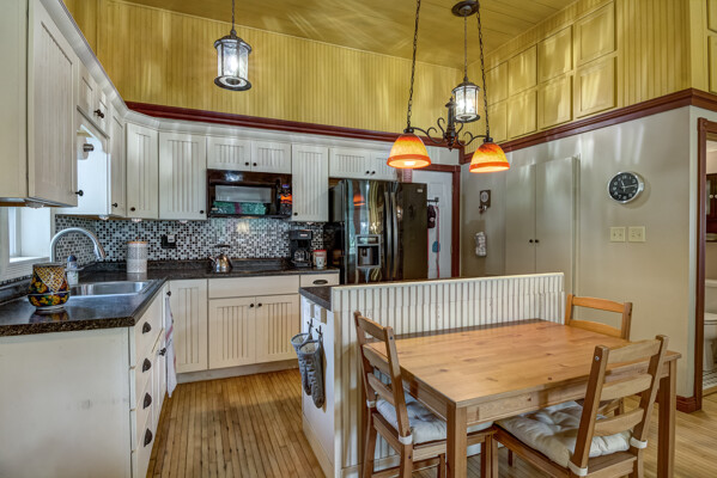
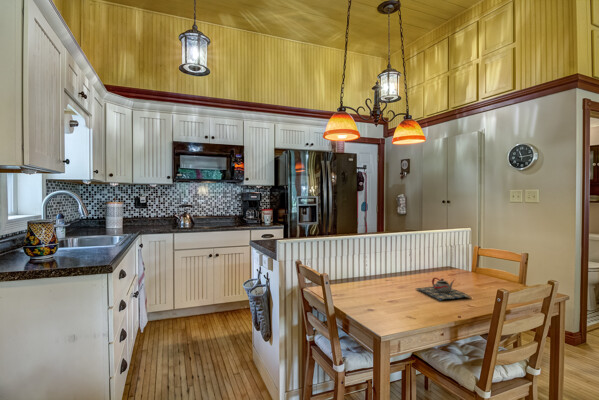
+ teapot [415,277,471,302]
